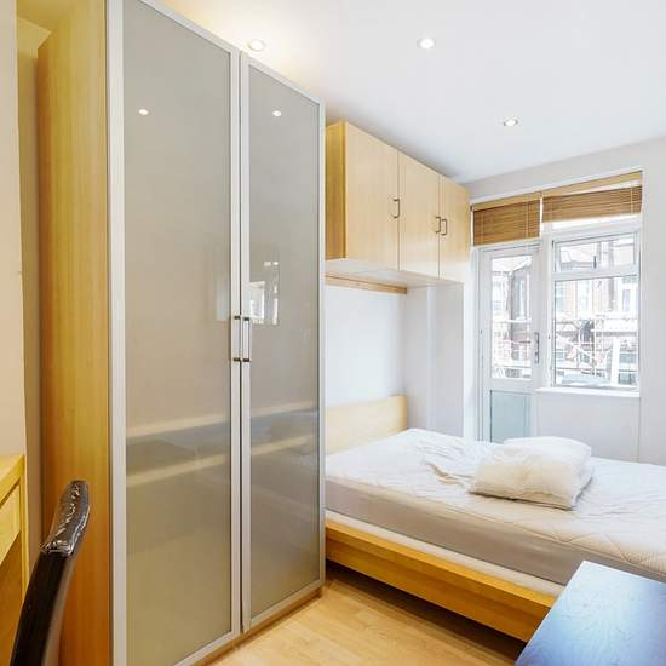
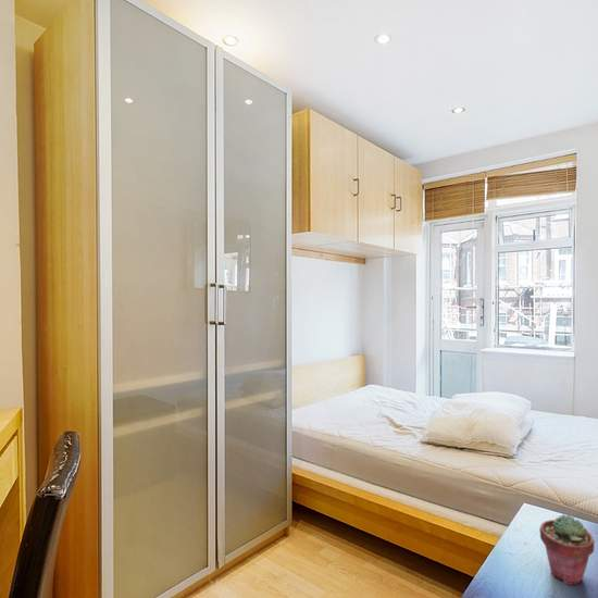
+ potted succulent [538,513,596,586]
